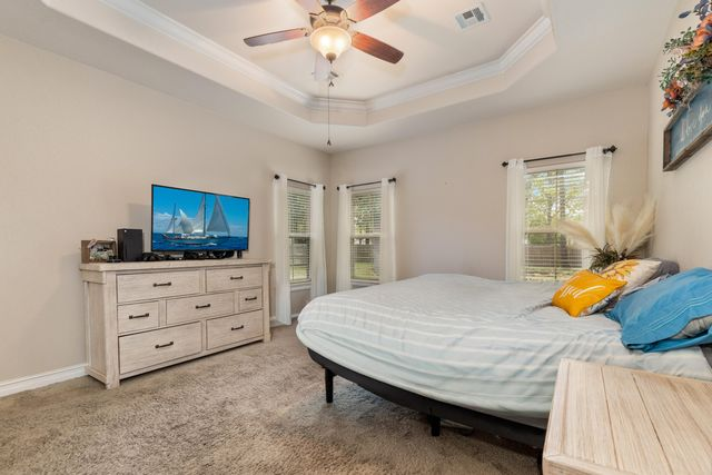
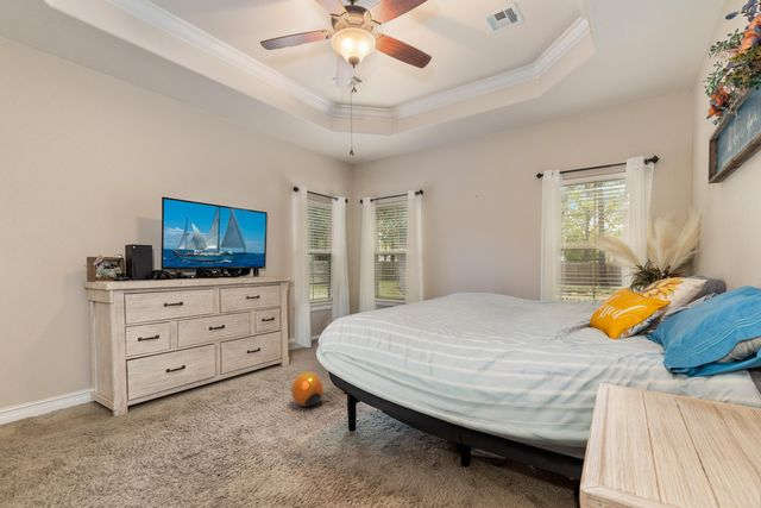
+ ball [290,371,325,407]
